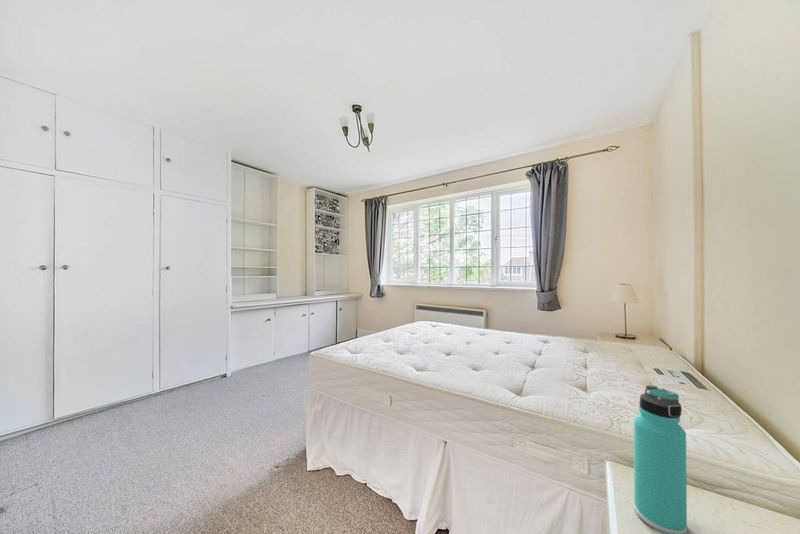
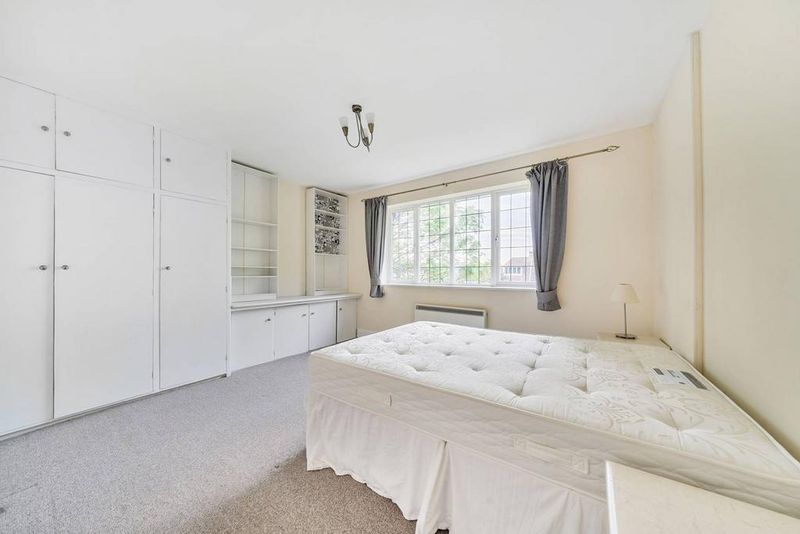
- thermos bottle [633,385,688,534]
